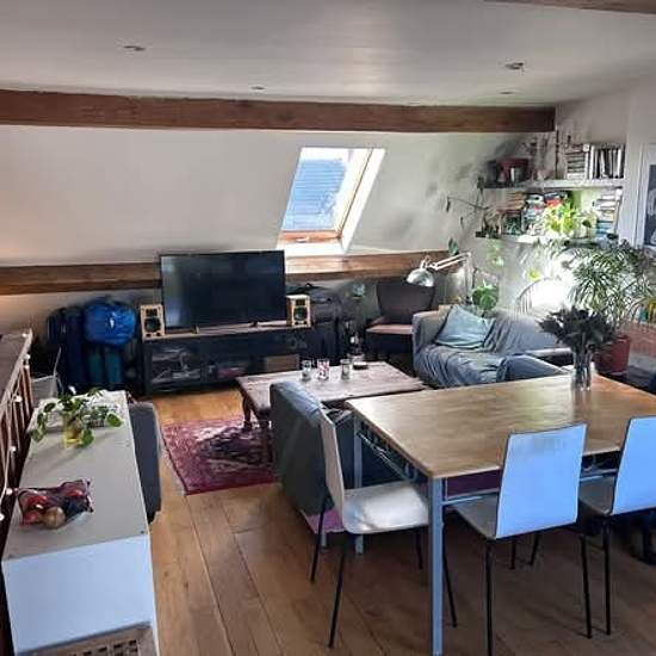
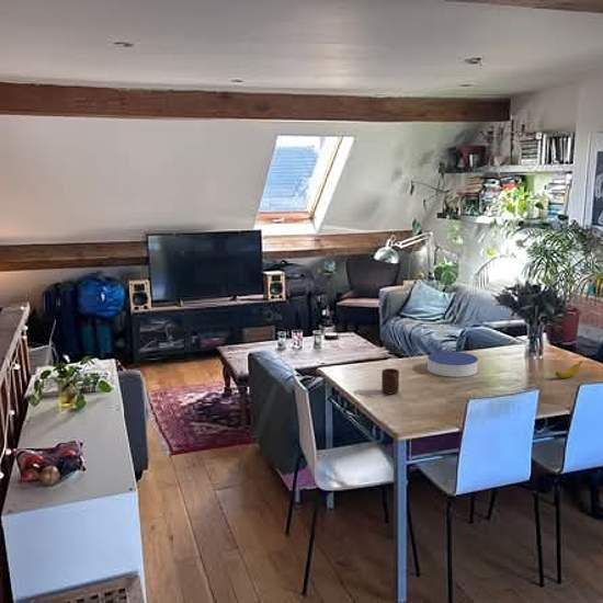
+ coaster [426,351,479,378]
+ banana [555,360,583,379]
+ cup [380,367,400,395]
